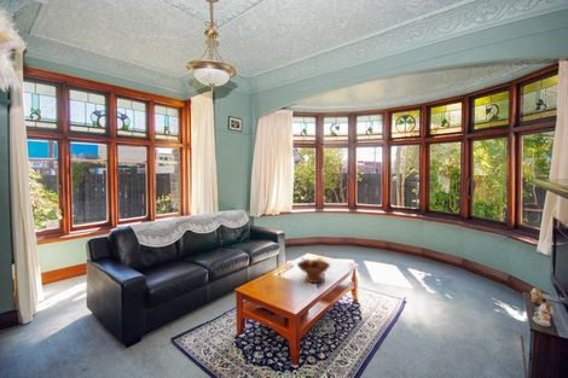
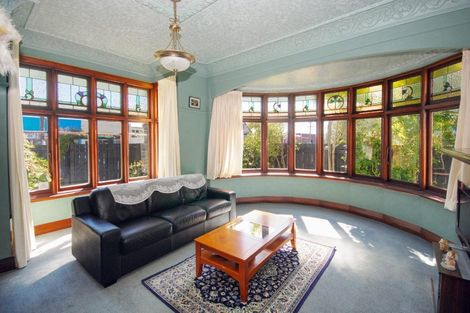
- fruit bowl [296,256,331,284]
